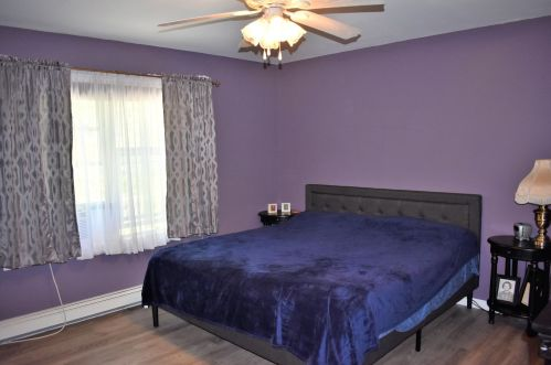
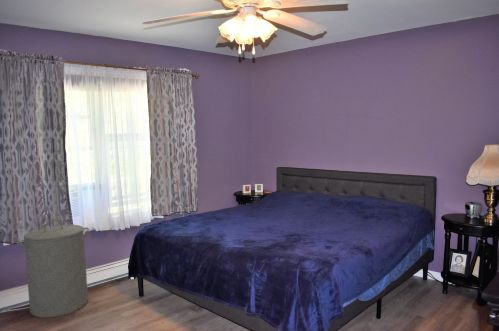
+ laundry hamper [16,218,90,319]
